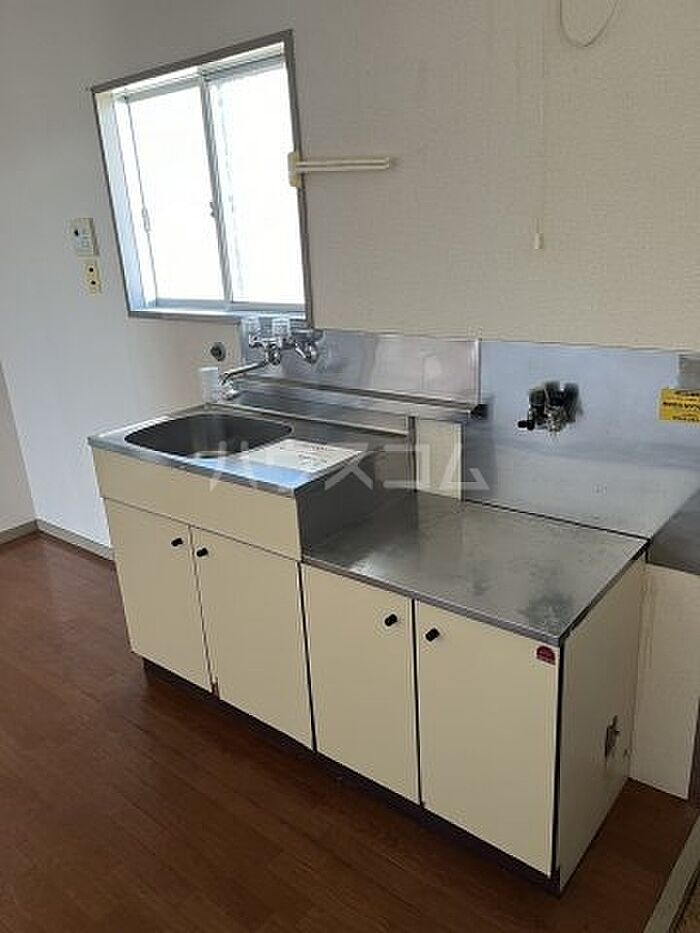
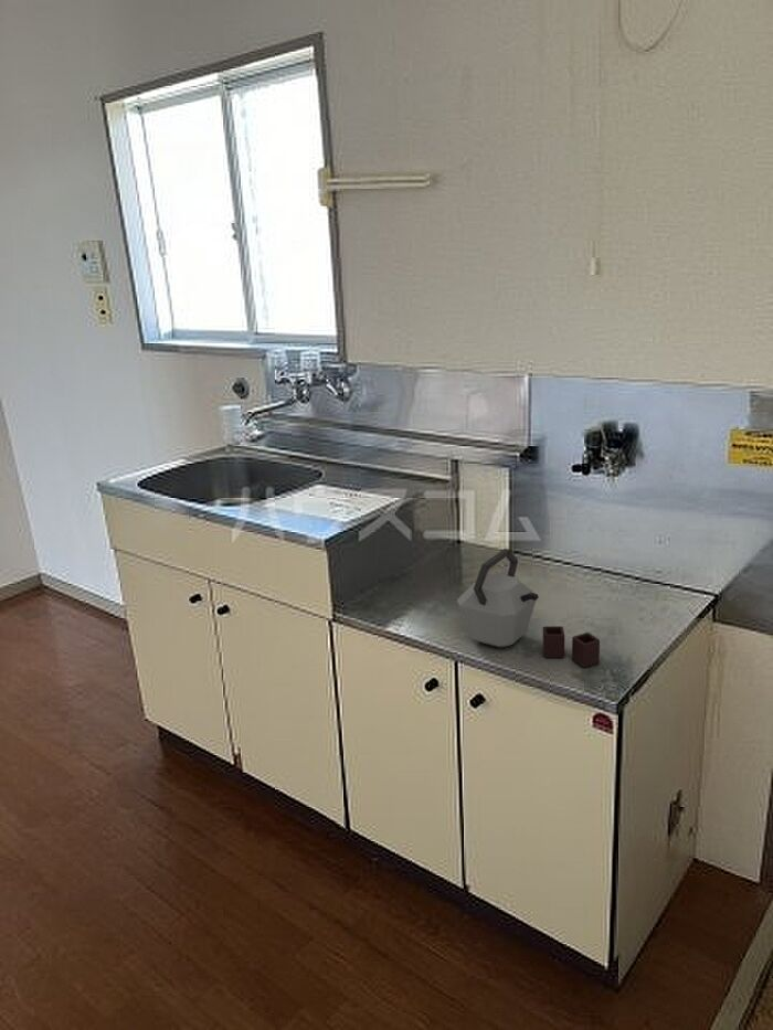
+ kettle [456,548,601,669]
